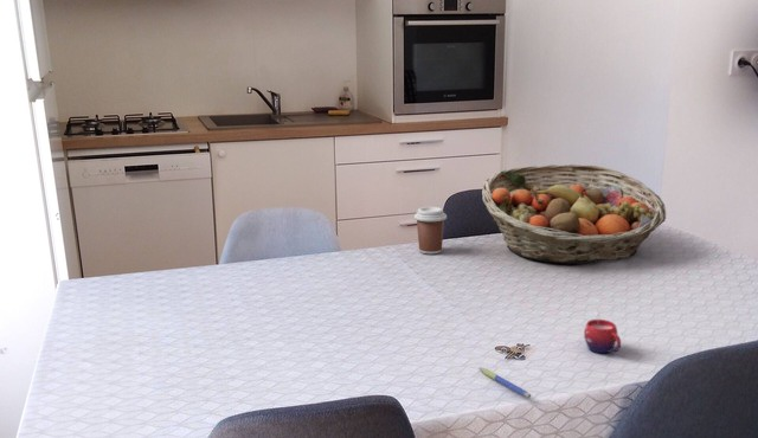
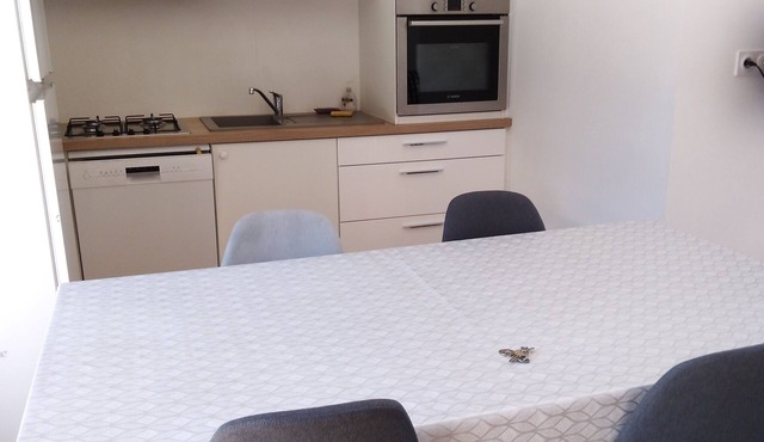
- pen [477,366,532,399]
- coffee cup [413,206,448,256]
- mug [583,305,622,354]
- fruit basket [481,163,667,264]
